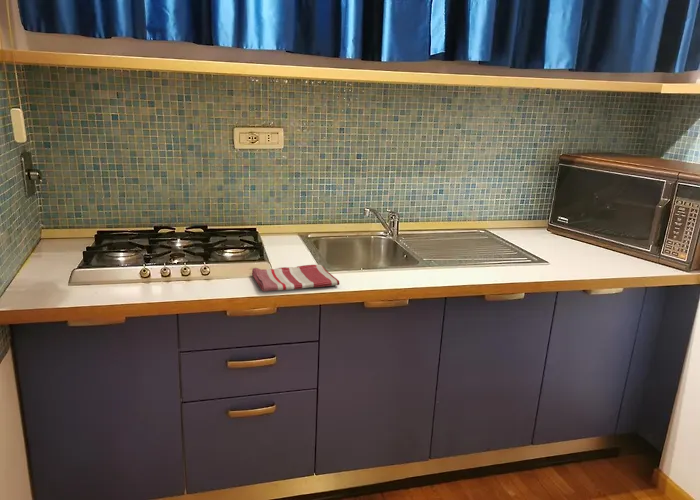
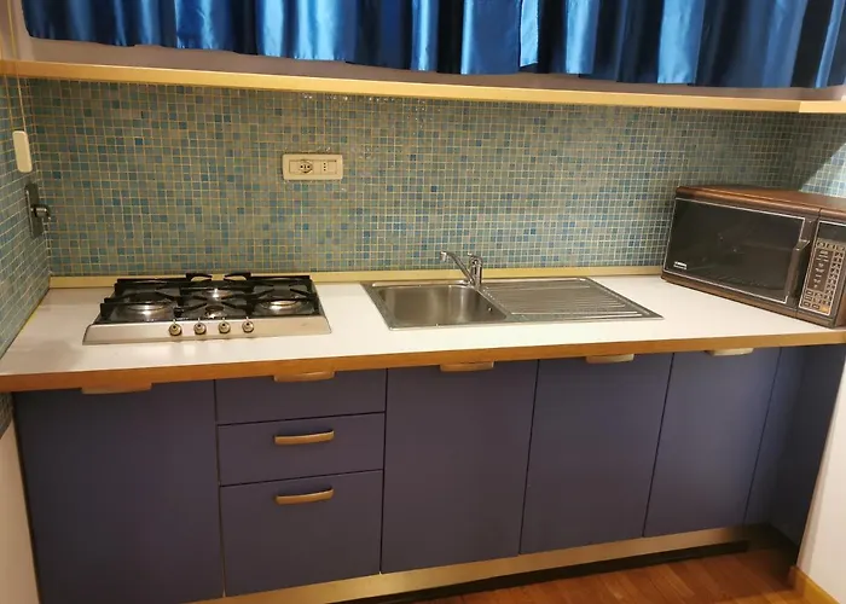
- dish towel [251,264,341,293]
